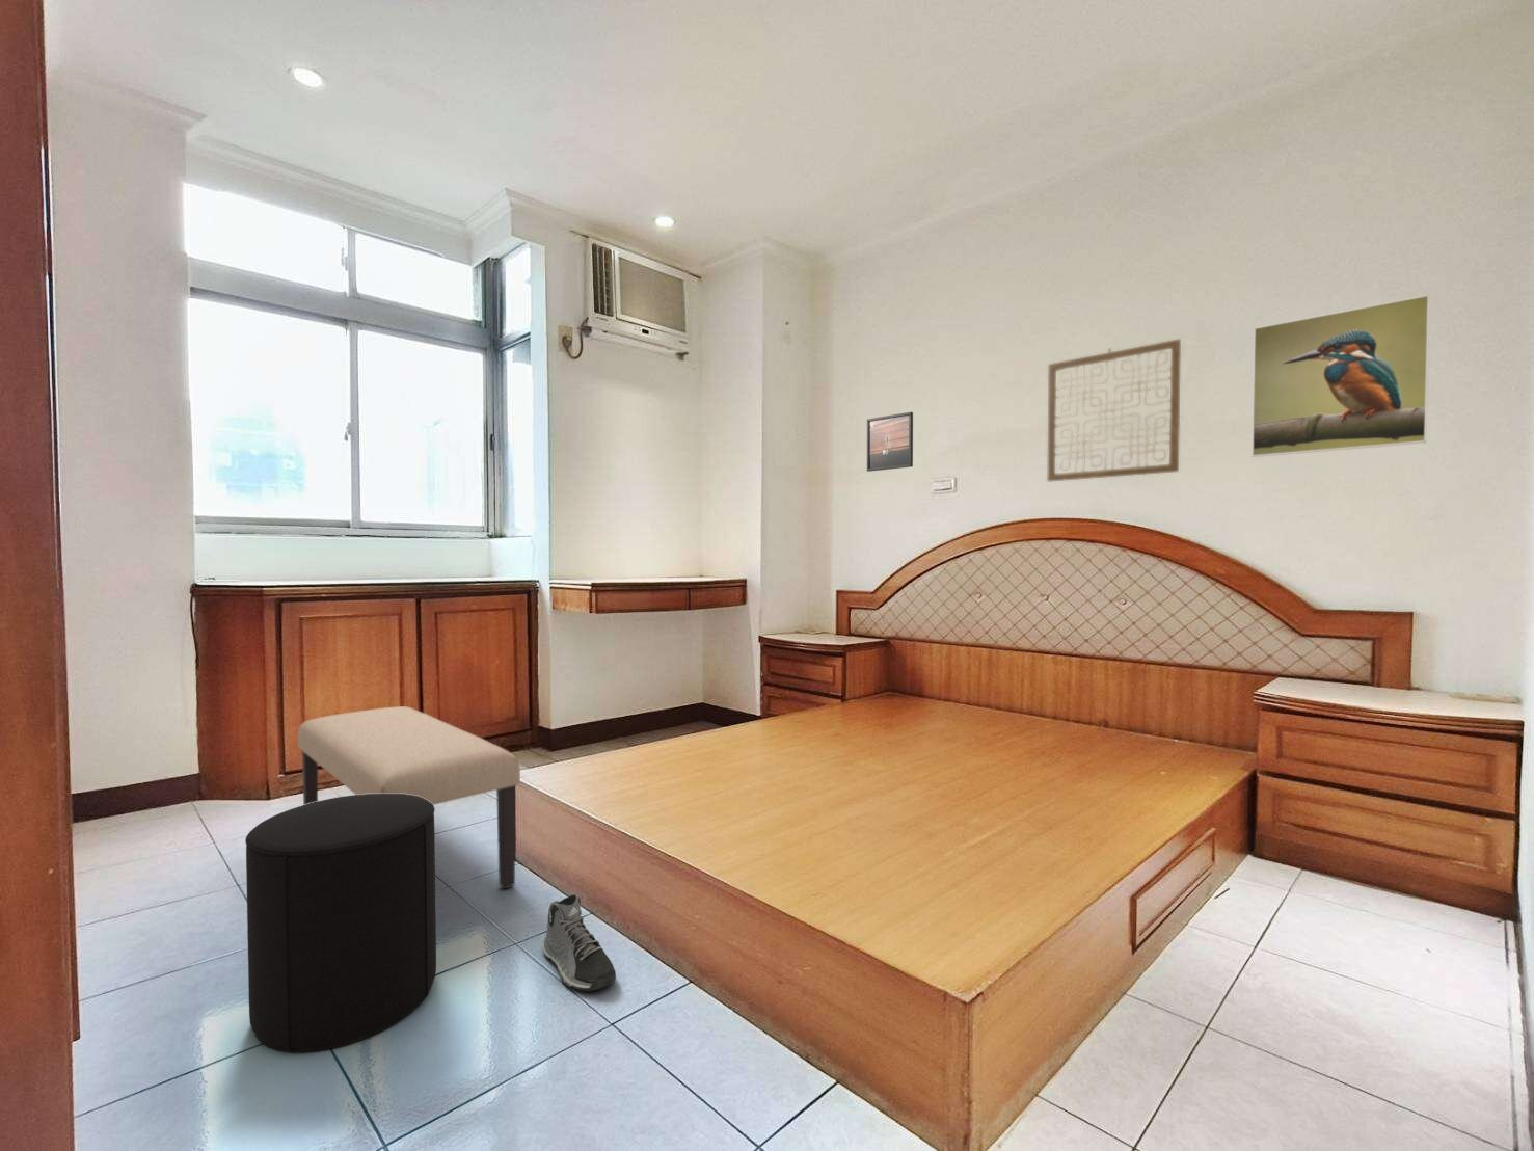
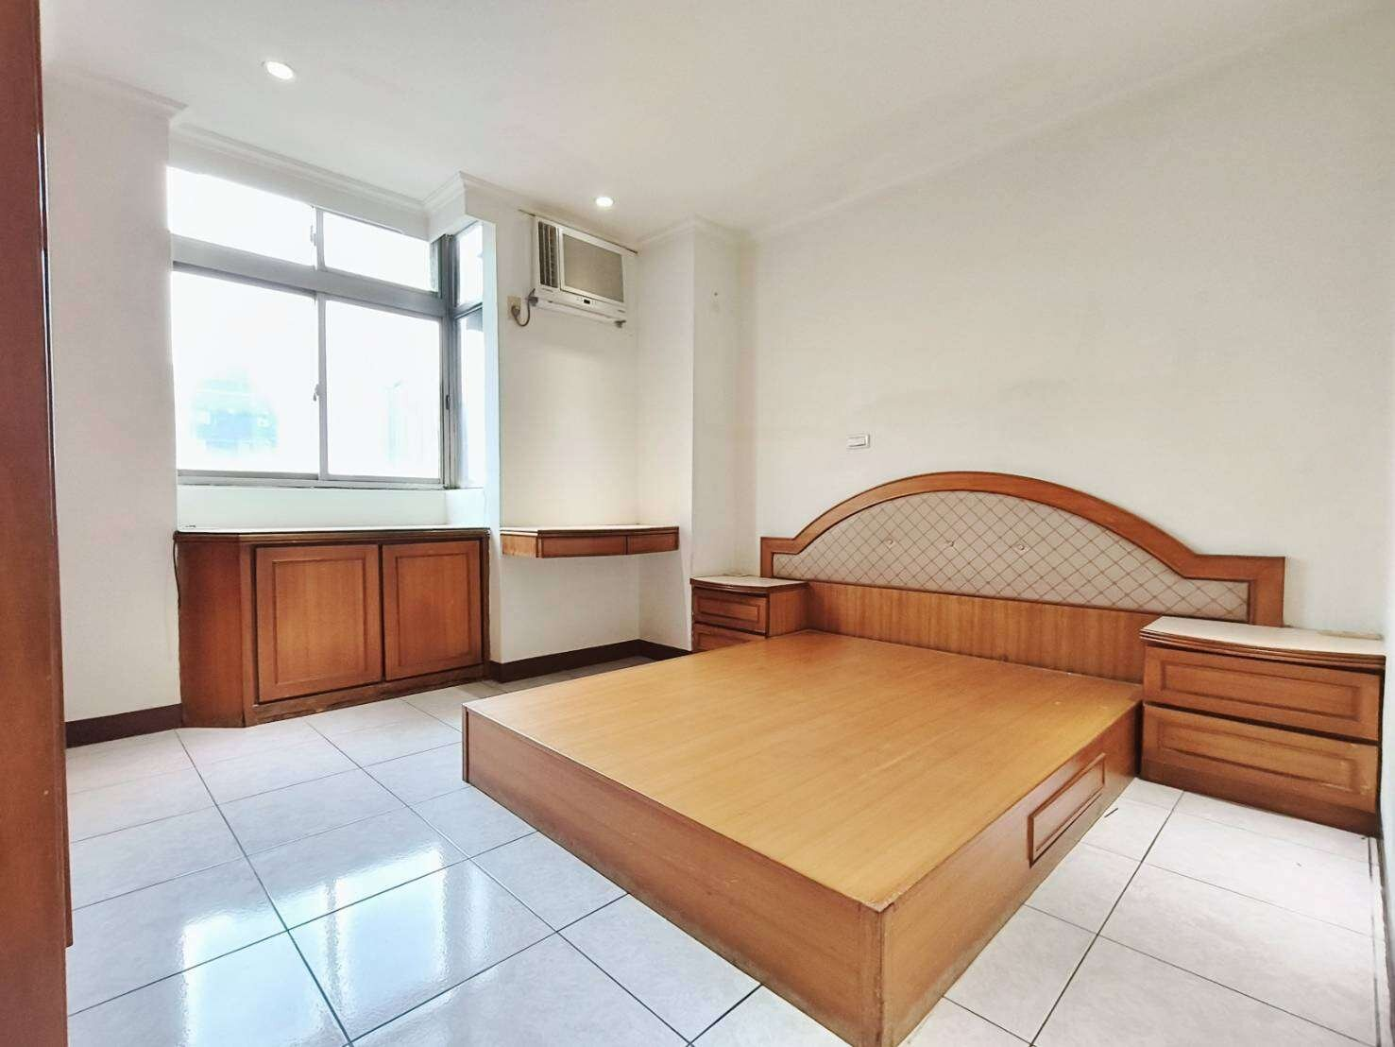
- bench [296,705,521,889]
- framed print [867,411,914,473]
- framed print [1250,294,1430,458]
- stool [244,793,438,1053]
- wall art [1046,337,1182,482]
- sneaker [542,893,617,993]
